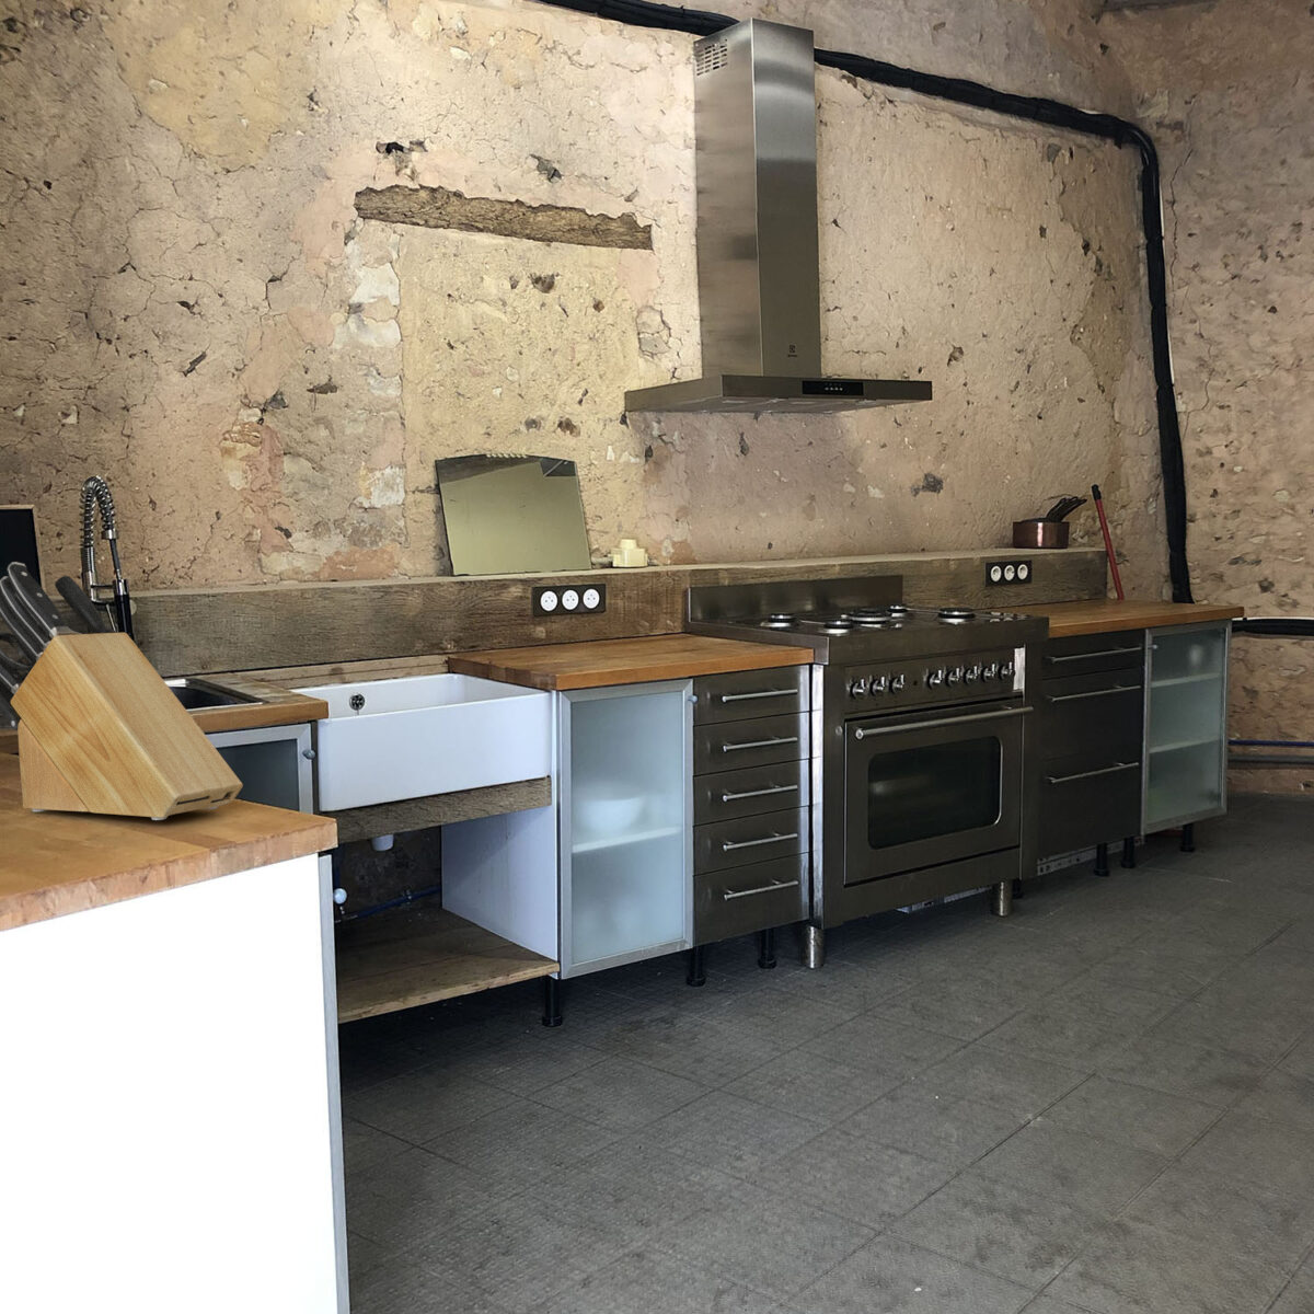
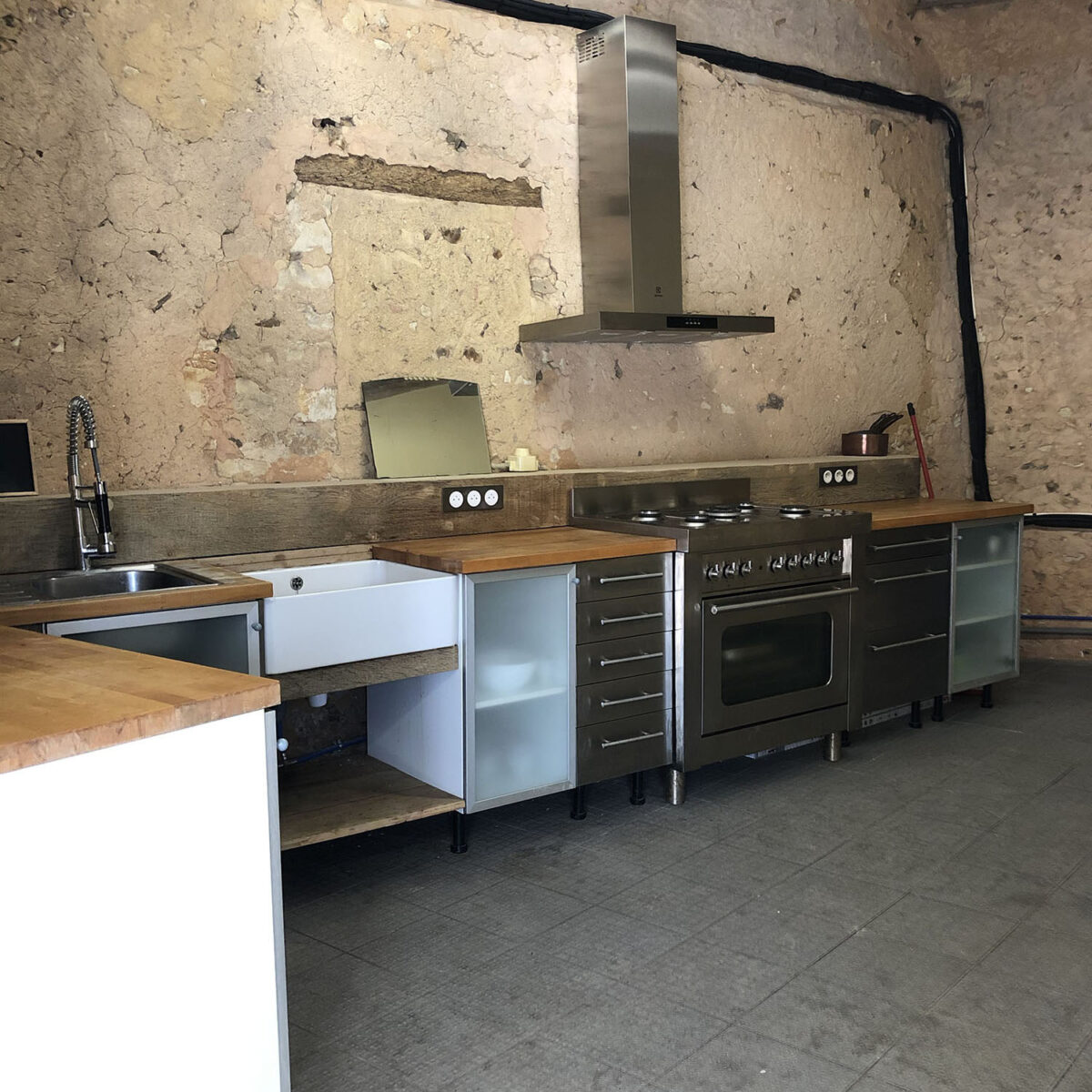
- knife block [0,561,244,821]
